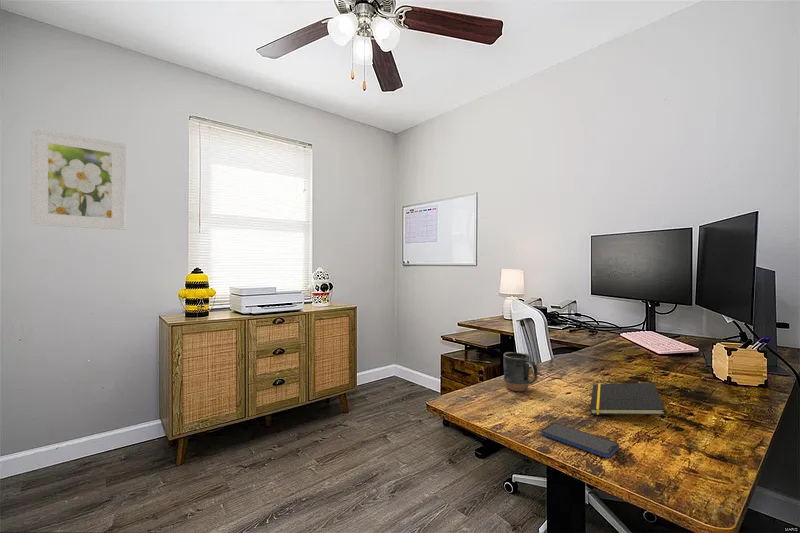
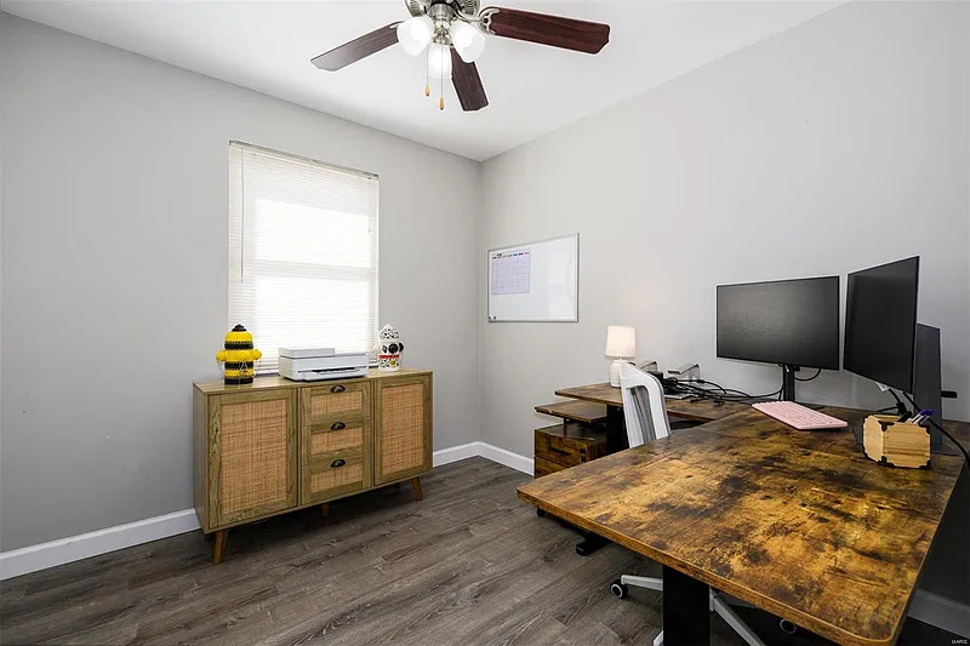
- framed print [30,127,127,231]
- notepad [589,382,667,416]
- smartphone [540,422,620,458]
- mug [502,351,539,392]
